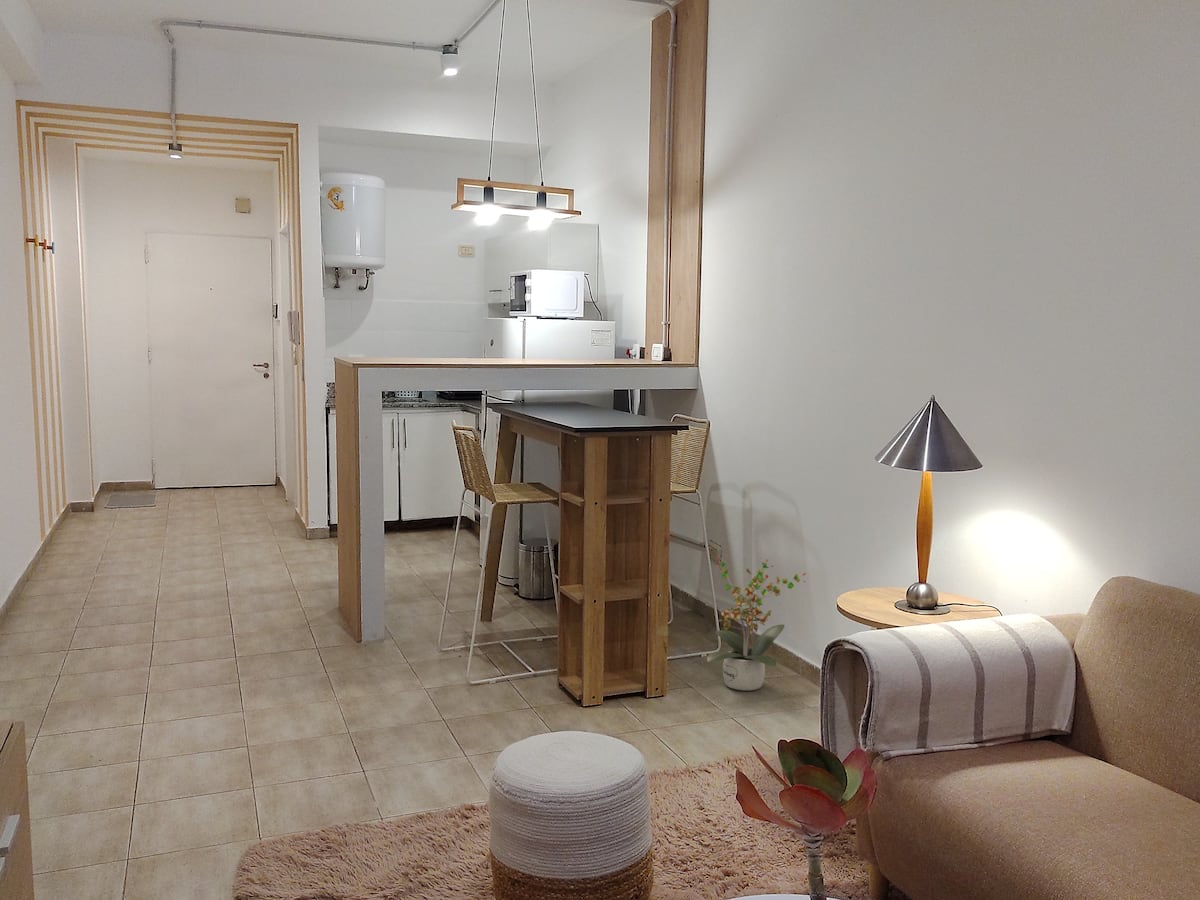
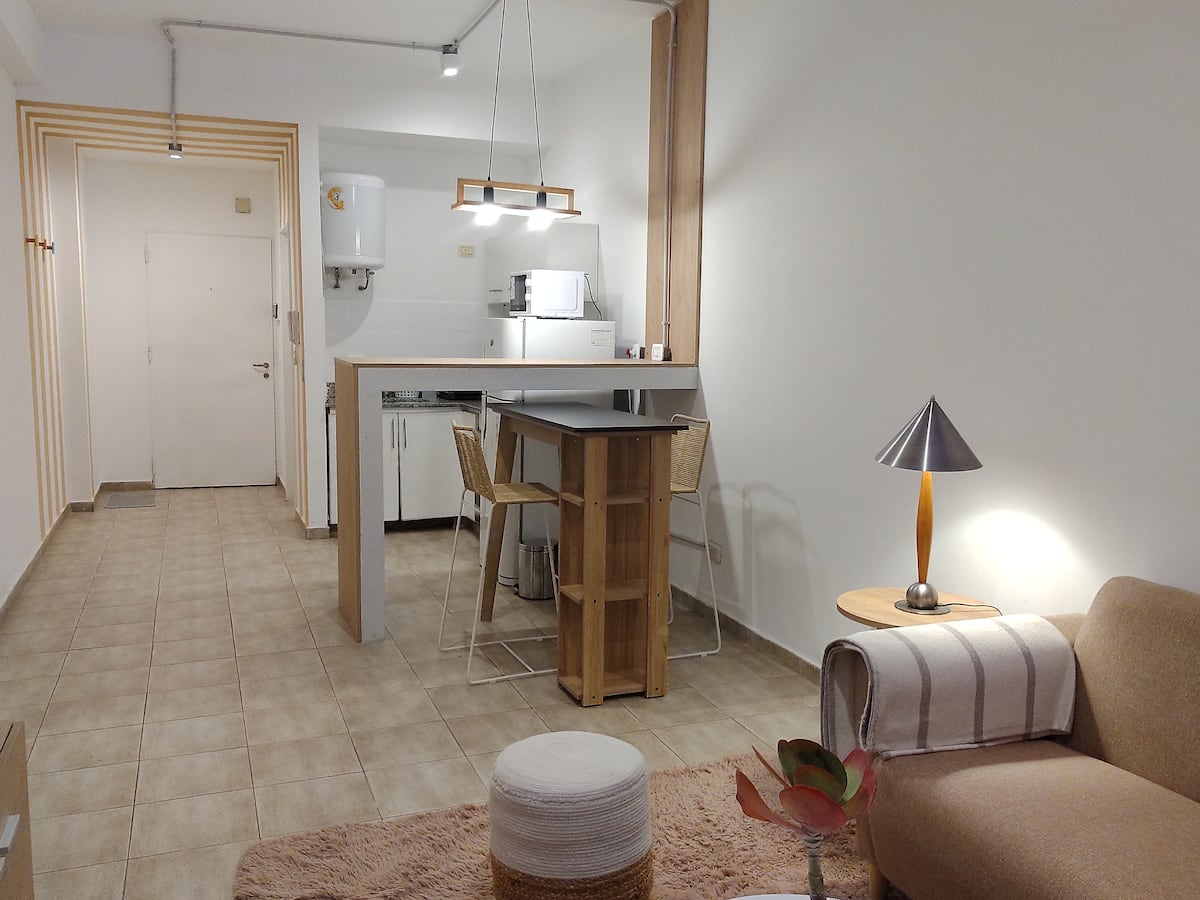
- potted plant [706,557,807,692]
